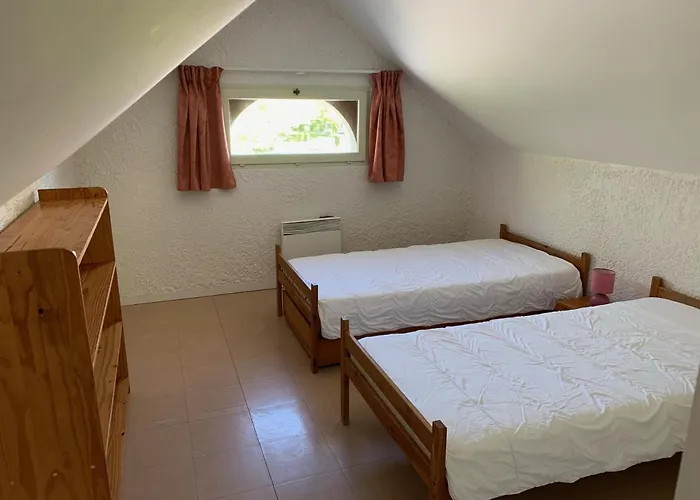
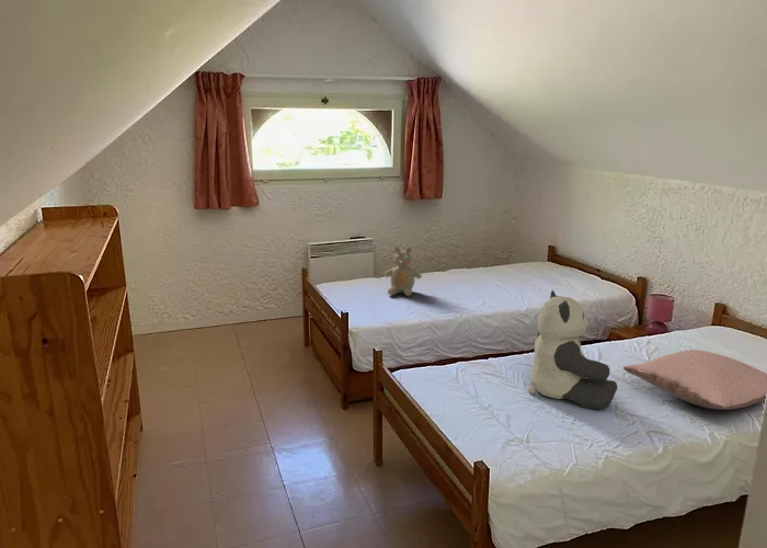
+ pillow [622,349,767,411]
+ teddy bear [526,289,618,411]
+ teddy bear [384,246,423,297]
